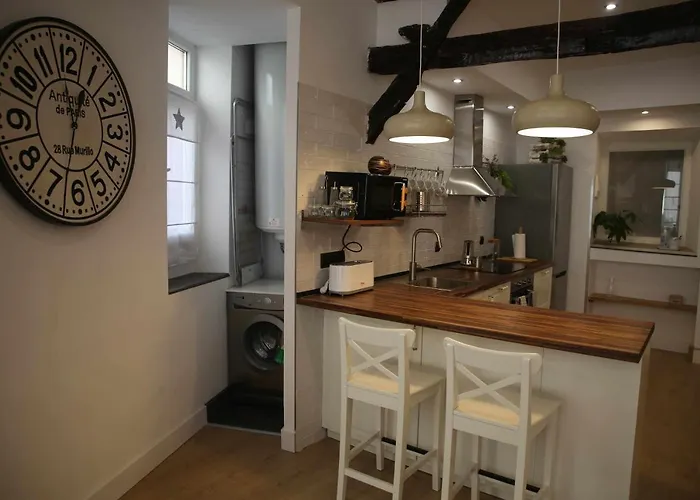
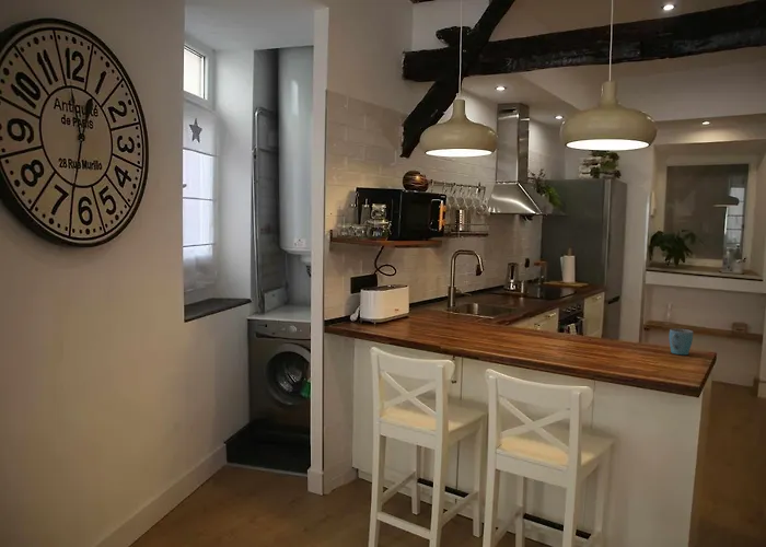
+ mug [669,327,694,356]
